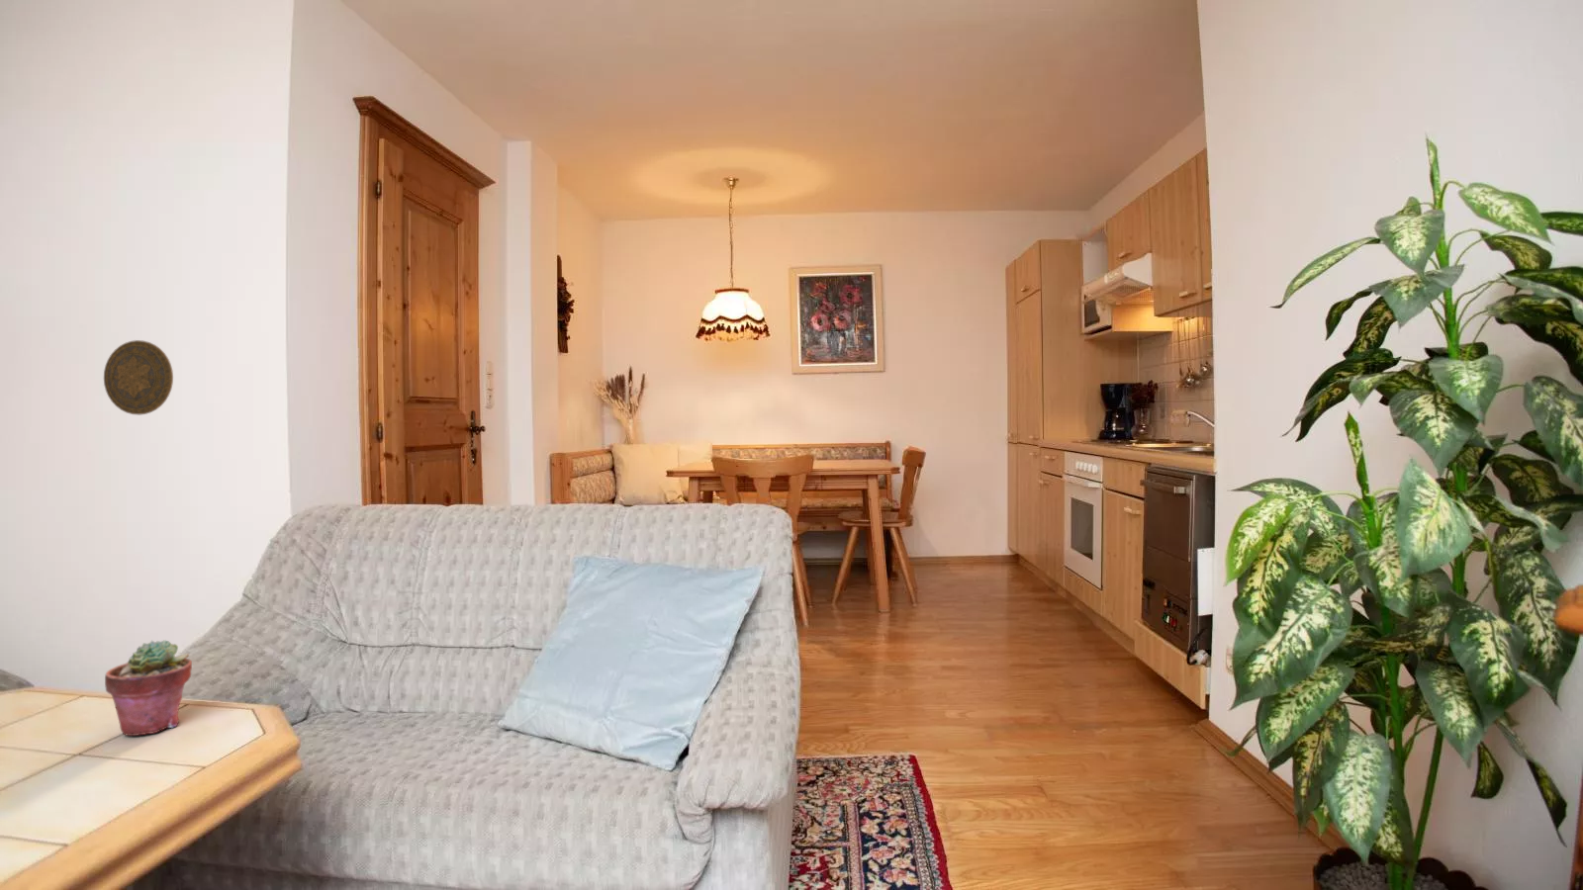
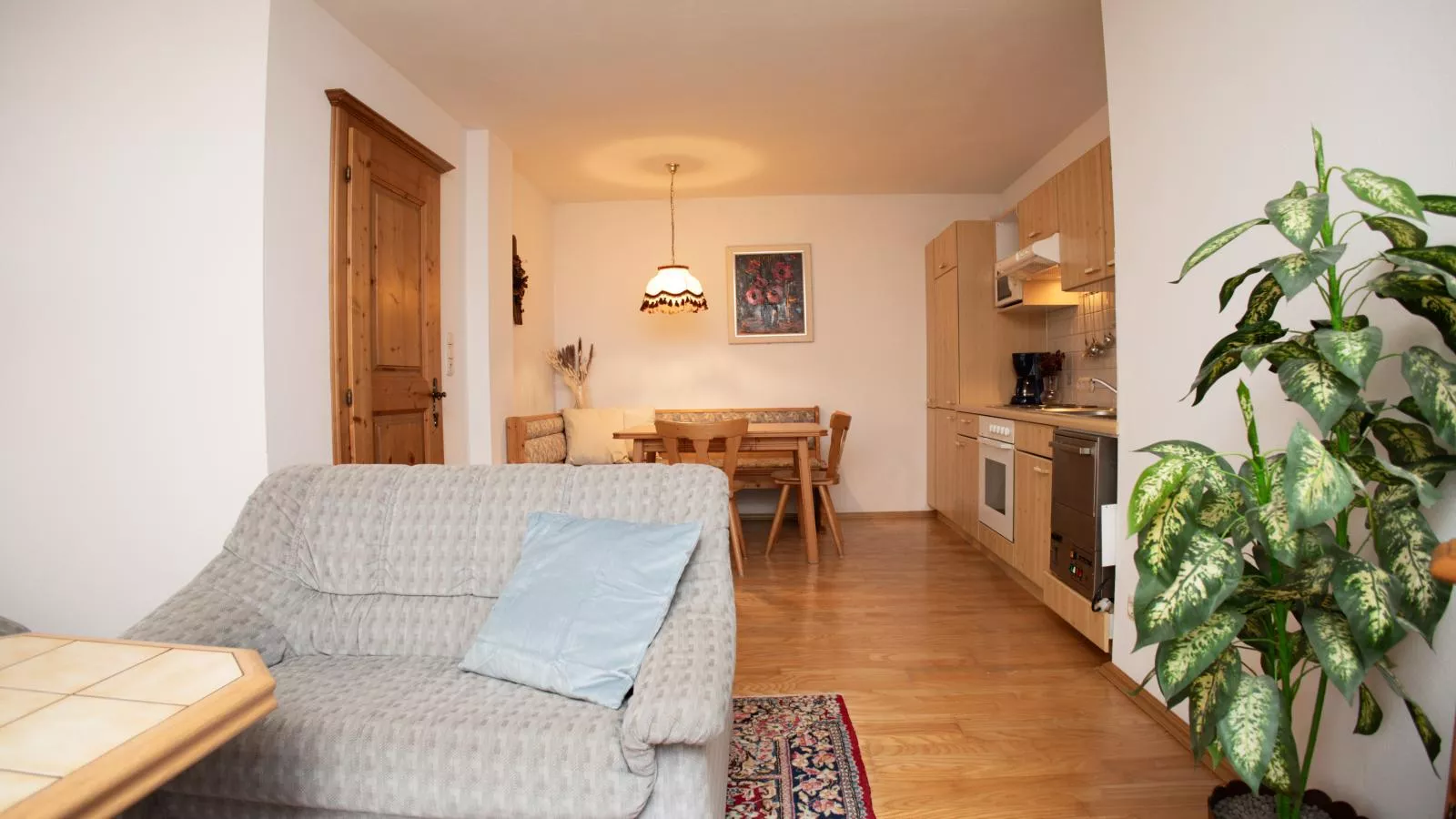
- decorative plate [103,339,174,415]
- potted succulent [104,639,192,737]
